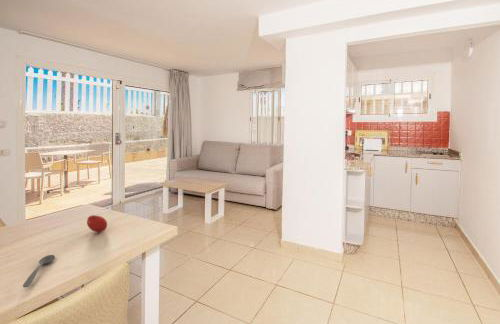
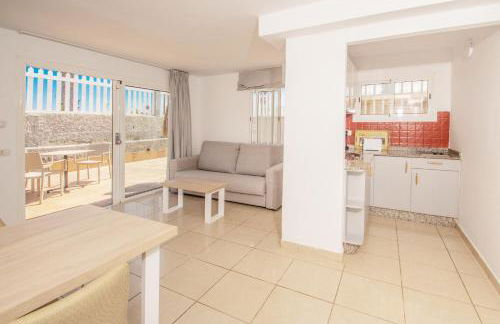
- soupspoon [22,254,56,288]
- fruit [86,214,108,233]
